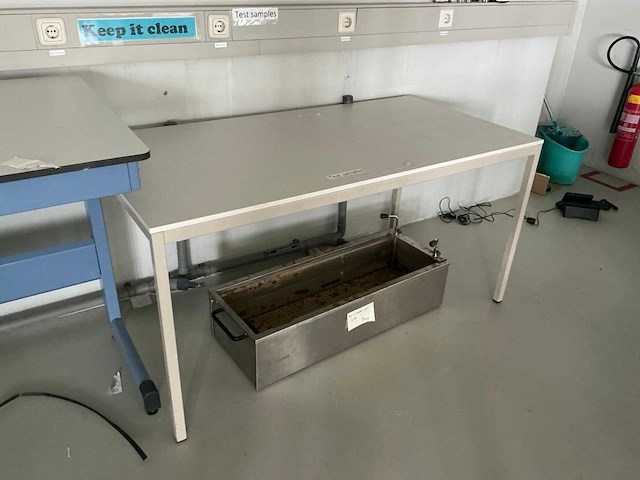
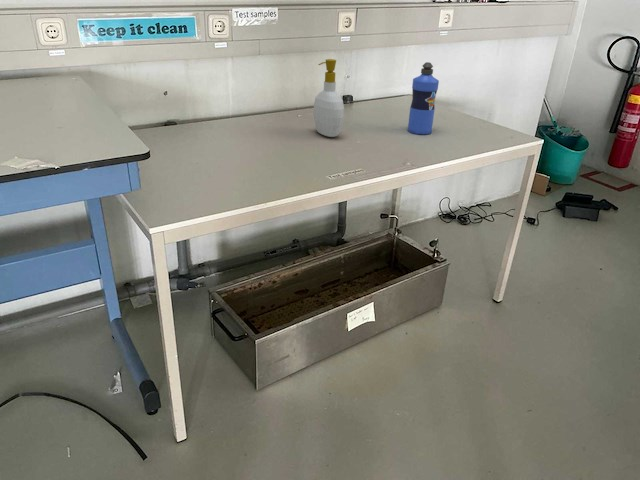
+ water bottle [407,61,440,135]
+ soap bottle [313,58,345,138]
